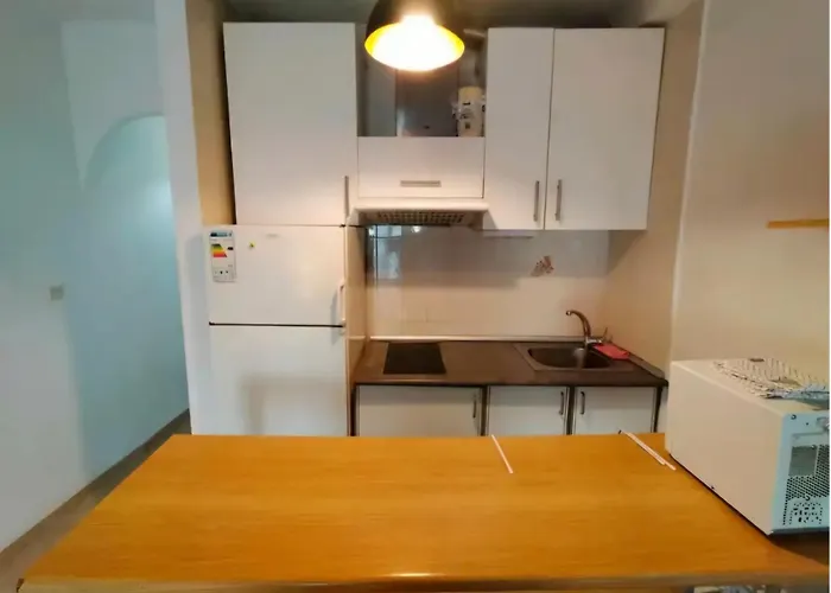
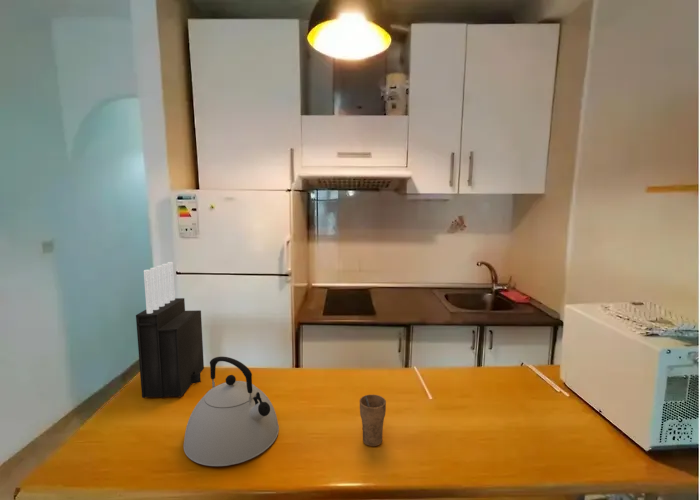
+ knife block [135,261,205,399]
+ cup [359,394,387,447]
+ kettle [183,356,280,467]
